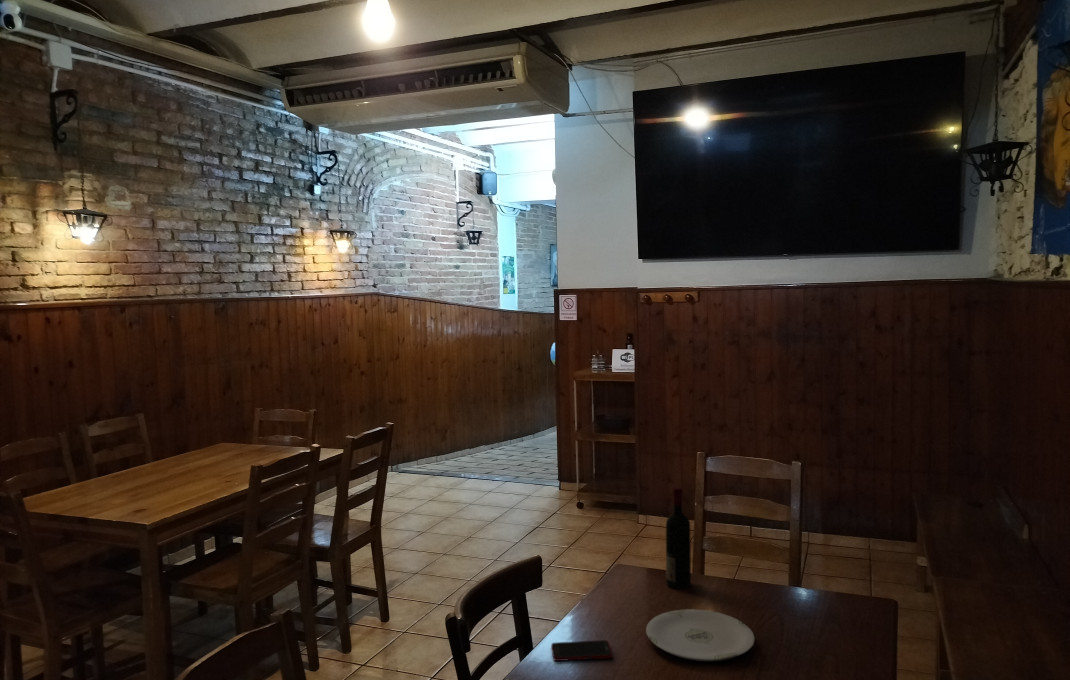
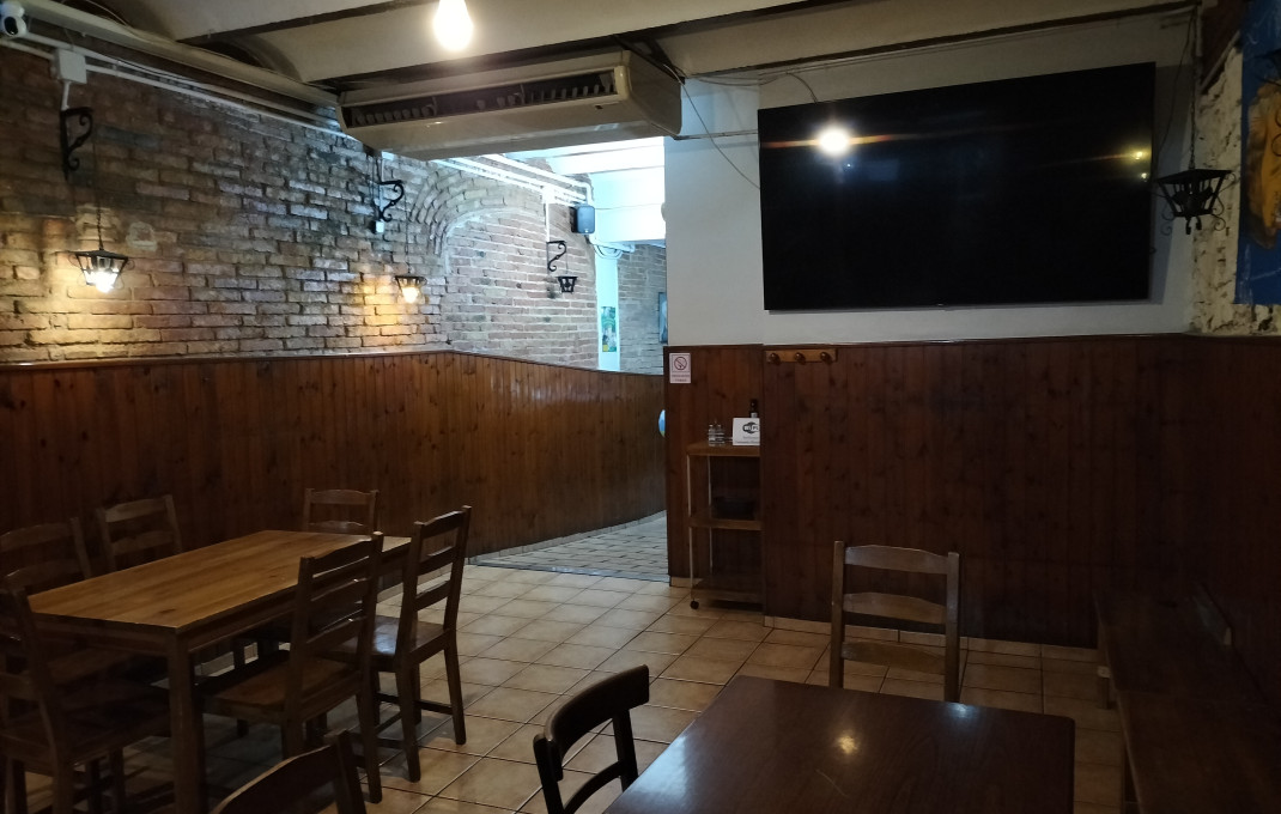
- plate [645,608,755,662]
- alcohol [665,486,692,590]
- cell phone [550,639,613,662]
